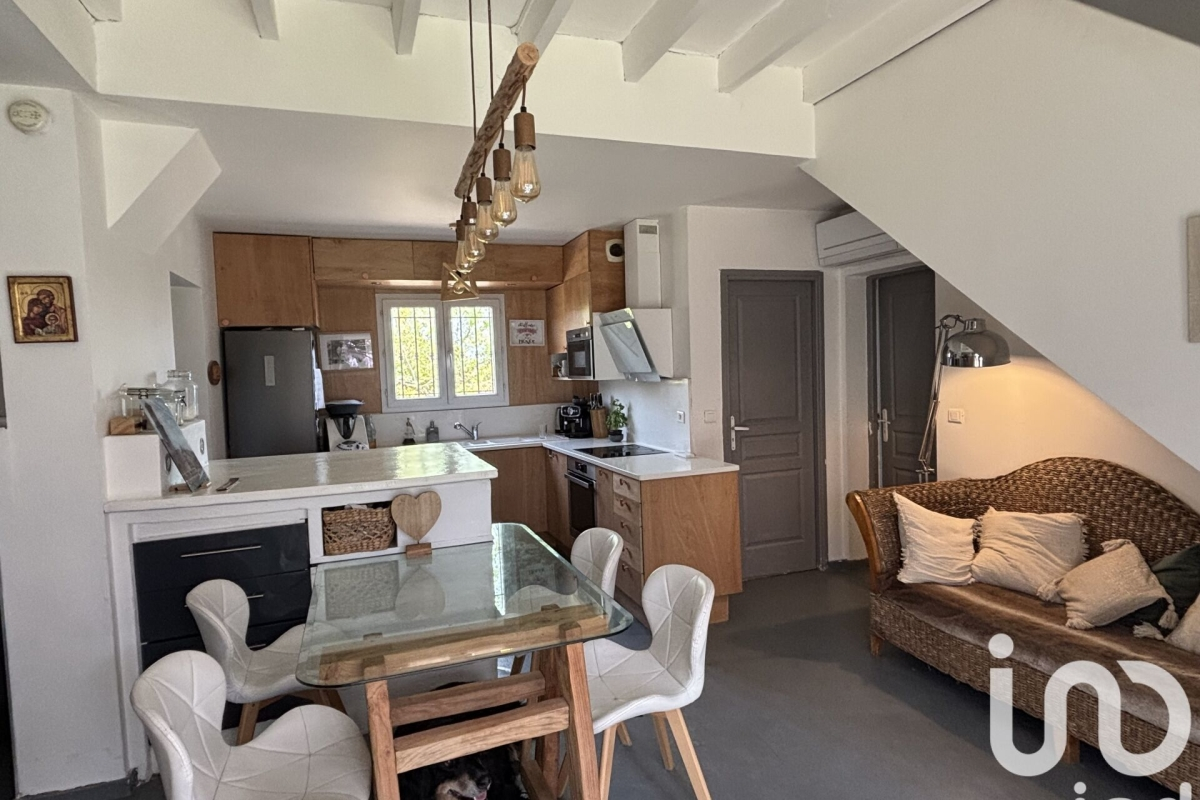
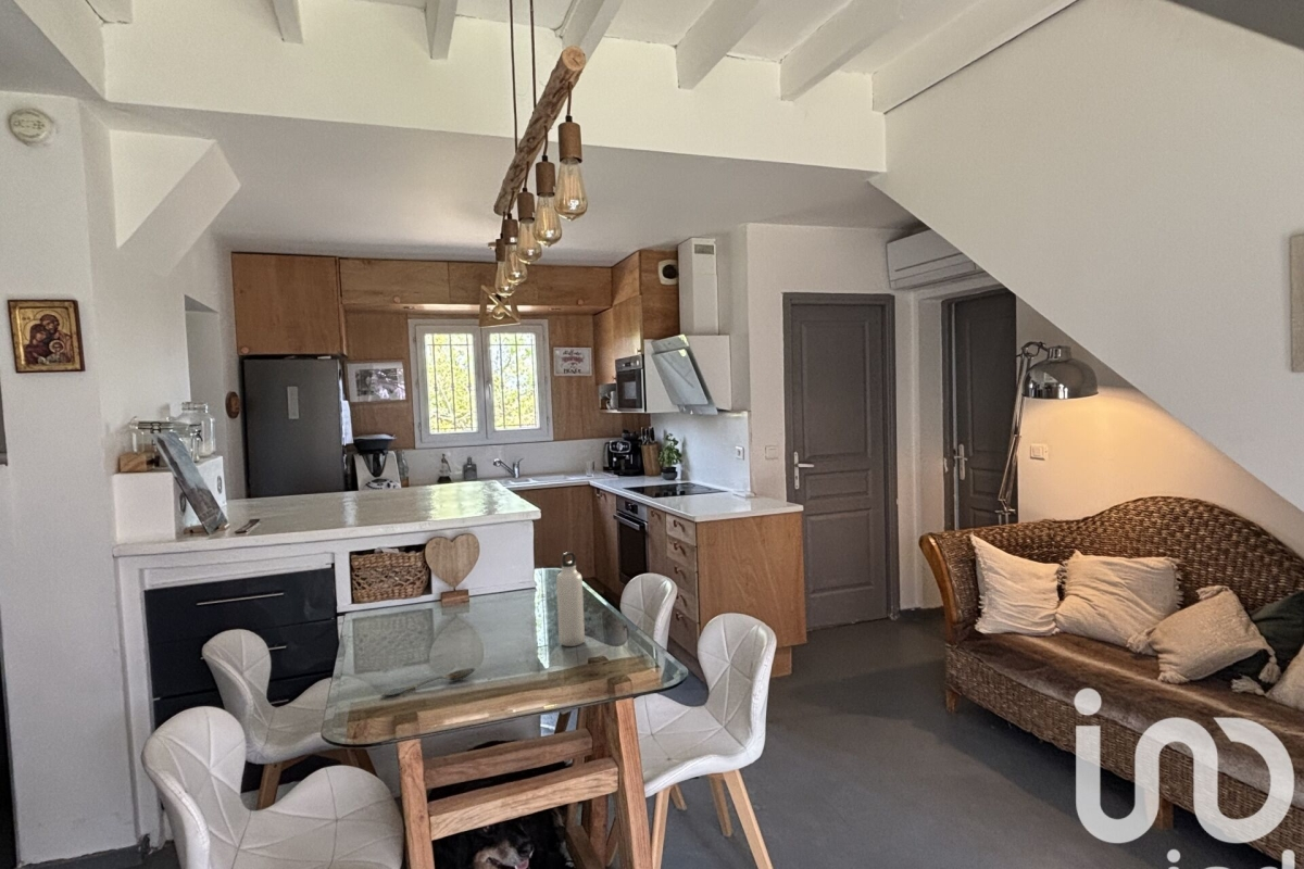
+ water bottle [555,551,586,647]
+ spoon [380,667,477,697]
